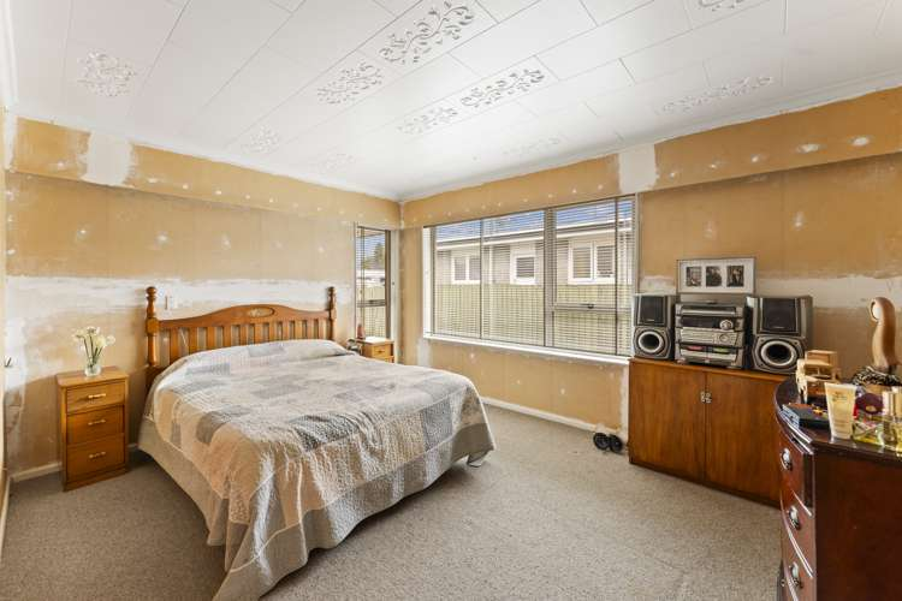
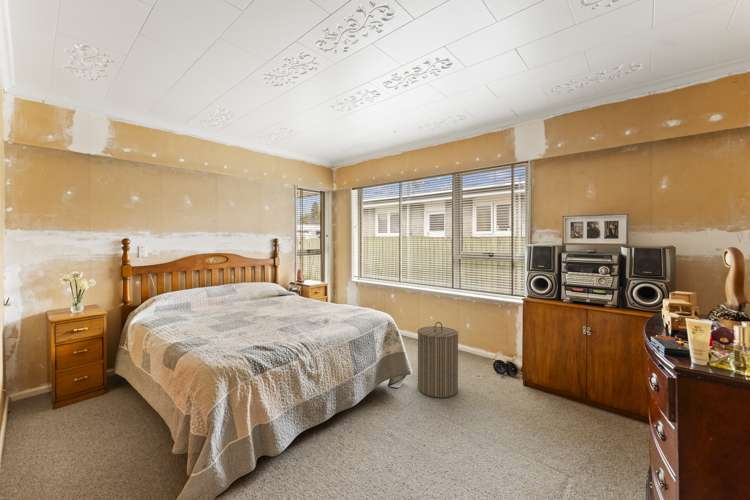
+ laundry hamper [417,321,459,399]
